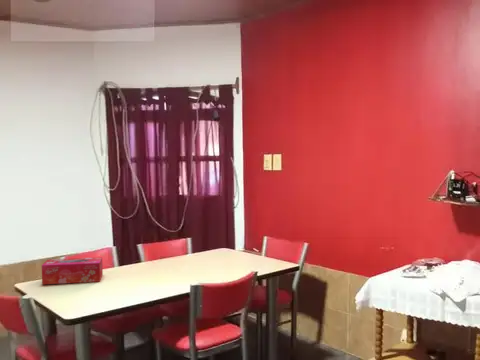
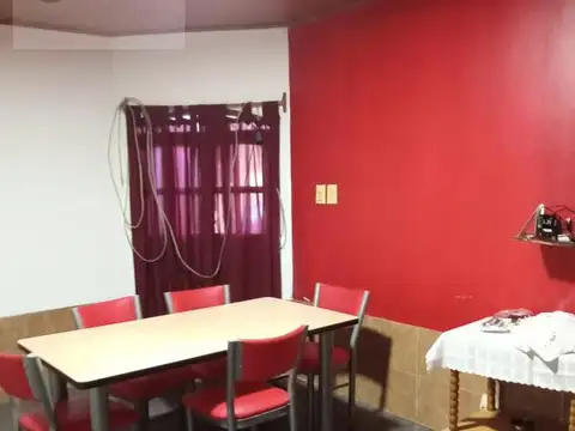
- tissue box [41,256,104,285]
